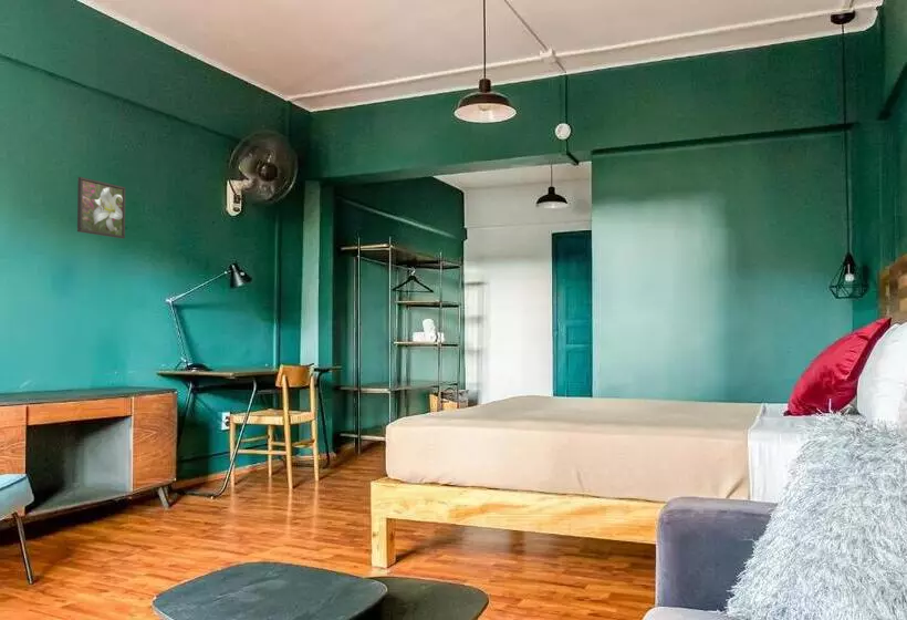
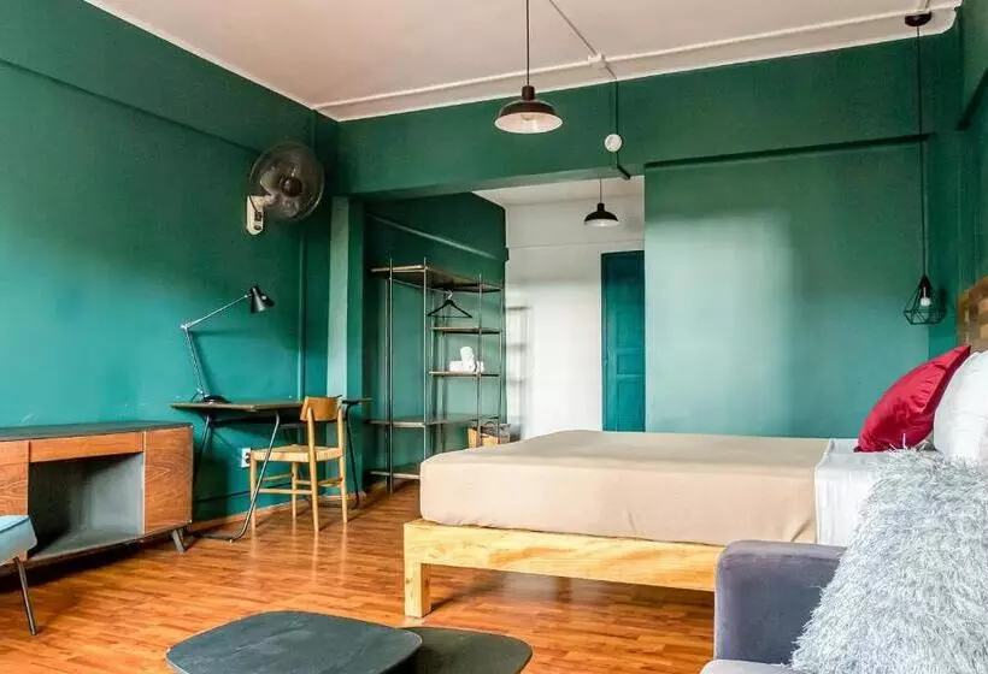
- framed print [76,176,126,239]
